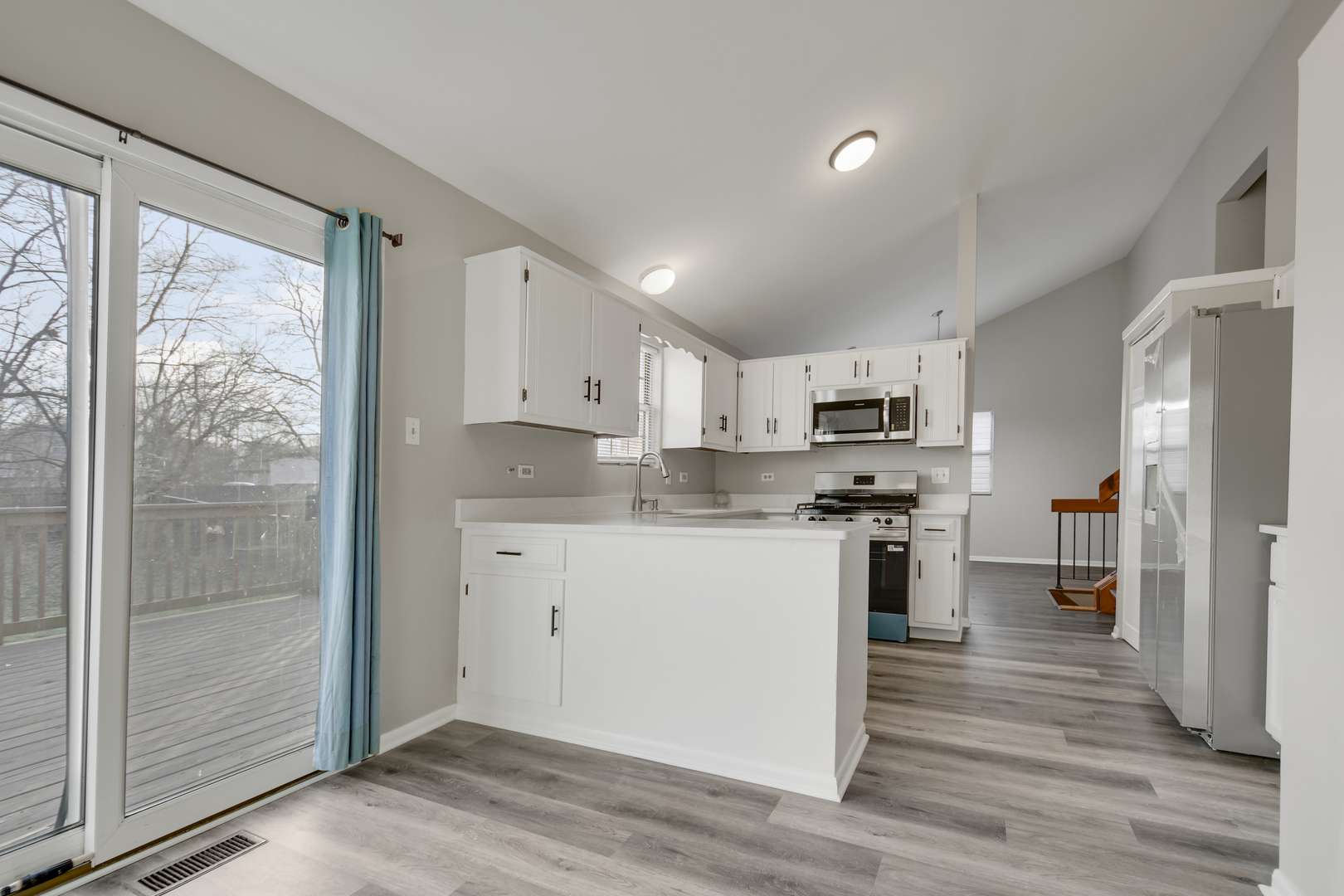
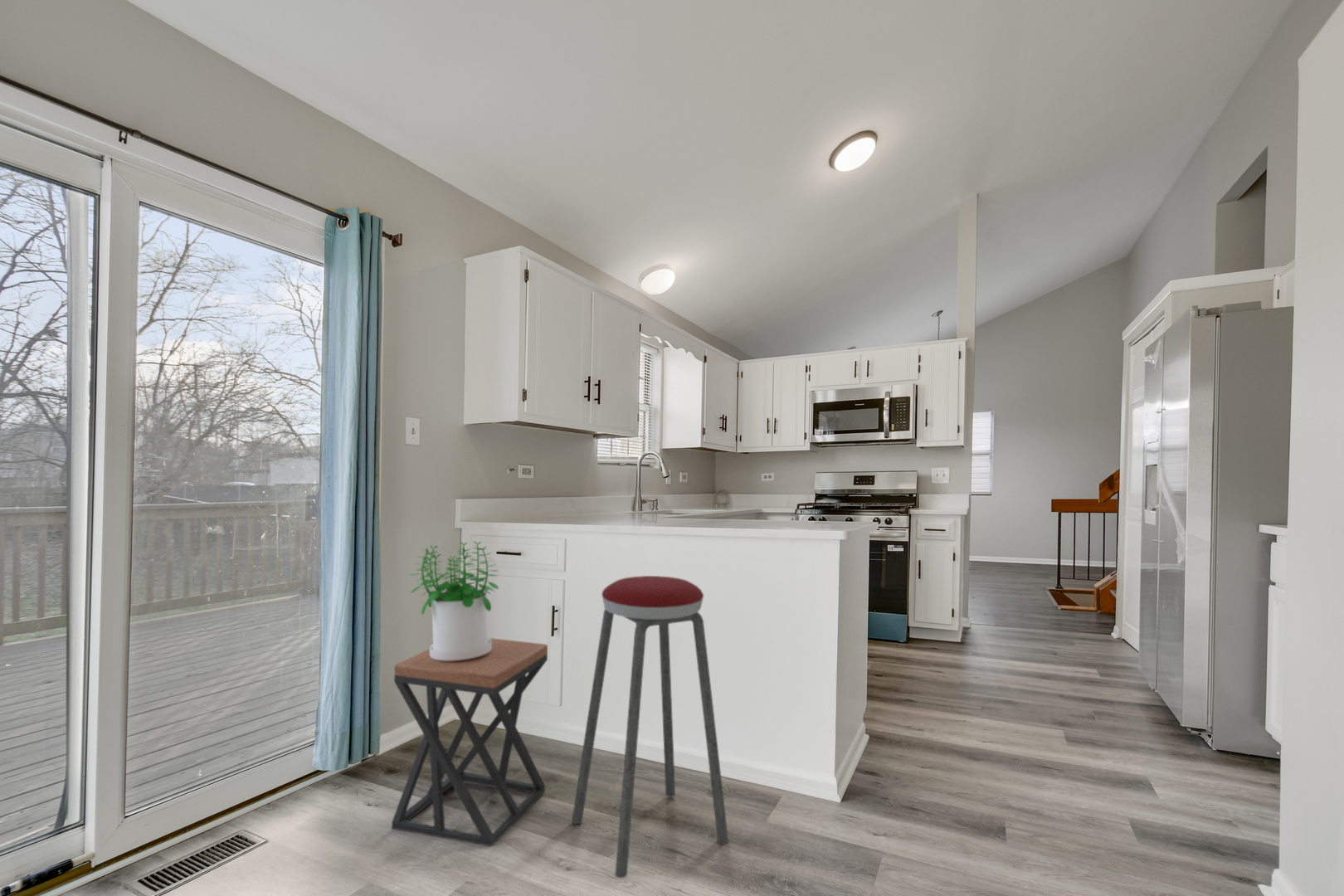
+ stool [391,637,548,847]
+ music stool [571,575,729,879]
+ potted plant [408,541,499,660]
